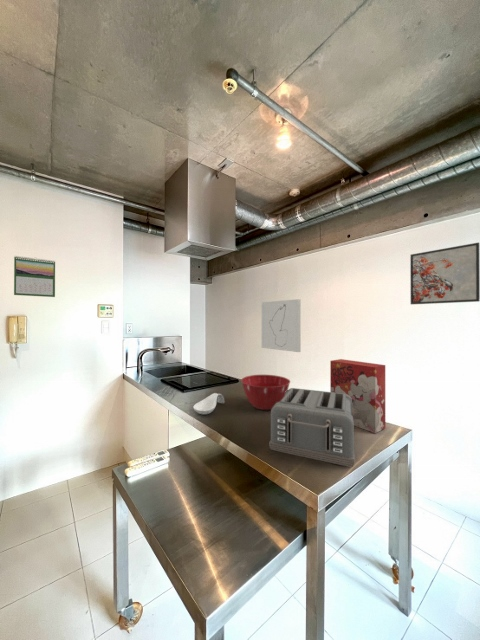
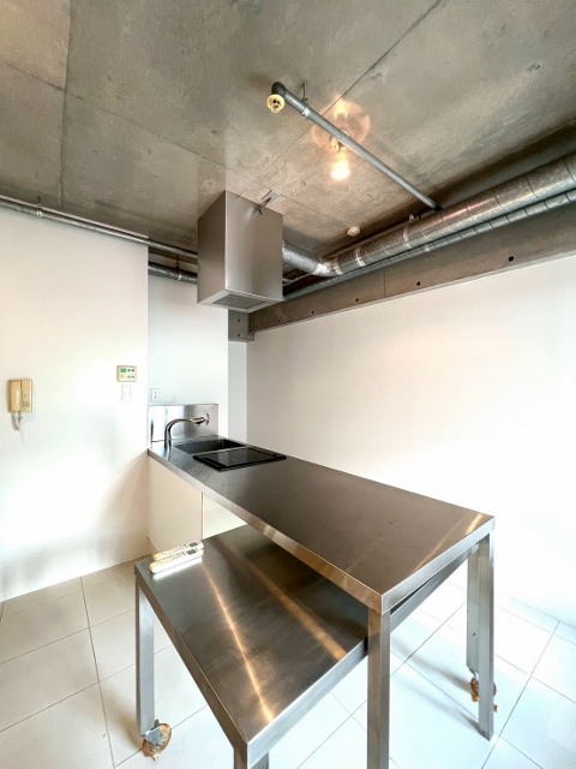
- spoon rest [192,392,226,415]
- toaster [268,387,355,468]
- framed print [409,241,480,305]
- cereal box [329,358,386,434]
- wall art [261,298,302,353]
- mixing bowl [240,374,291,411]
- calendar [13,255,56,298]
